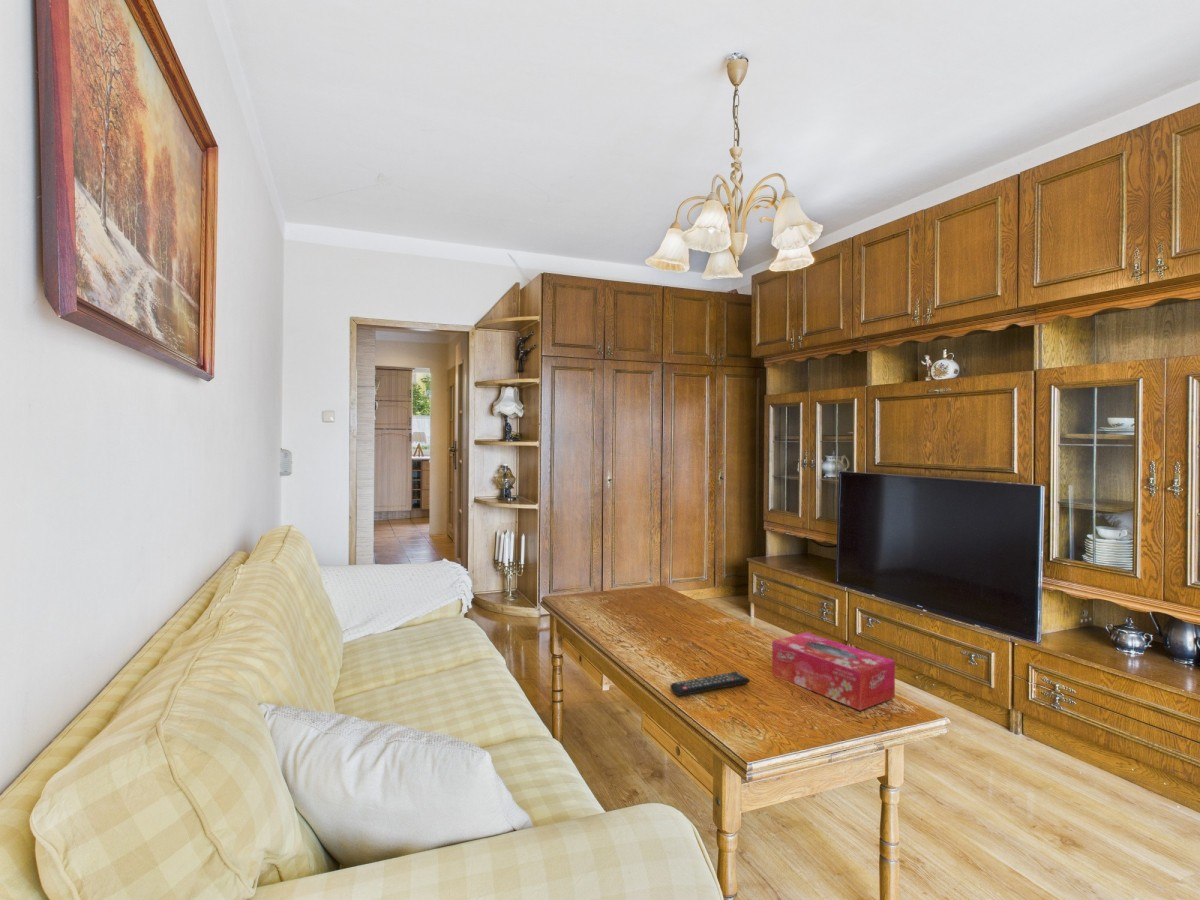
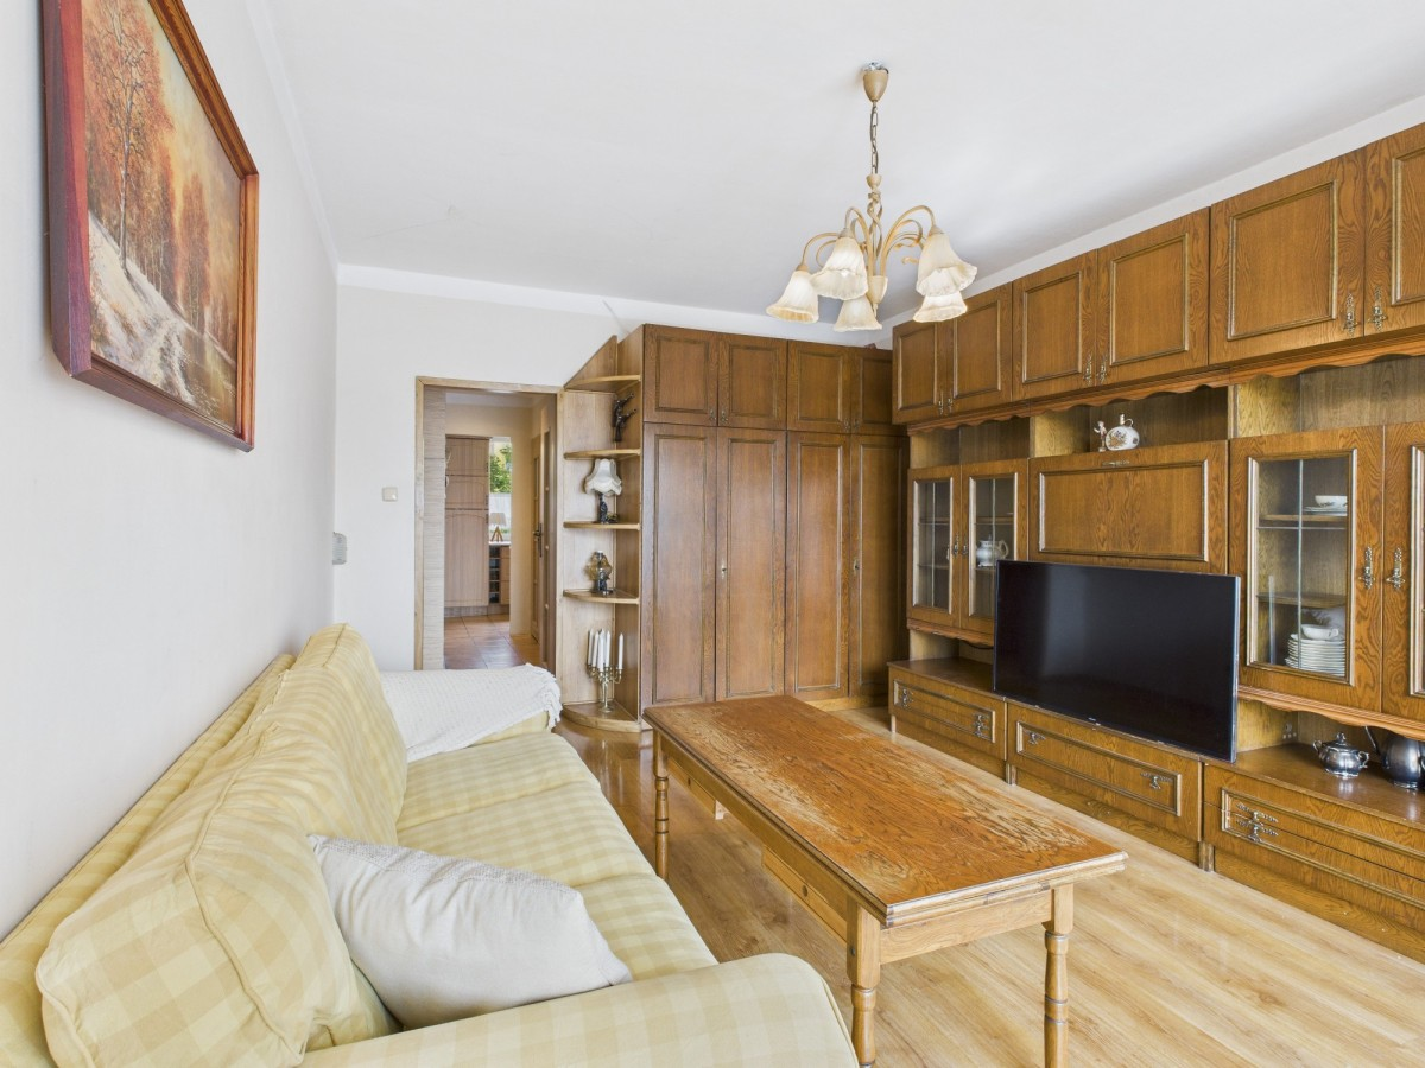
- remote control [669,671,751,697]
- tissue box [771,632,896,711]
